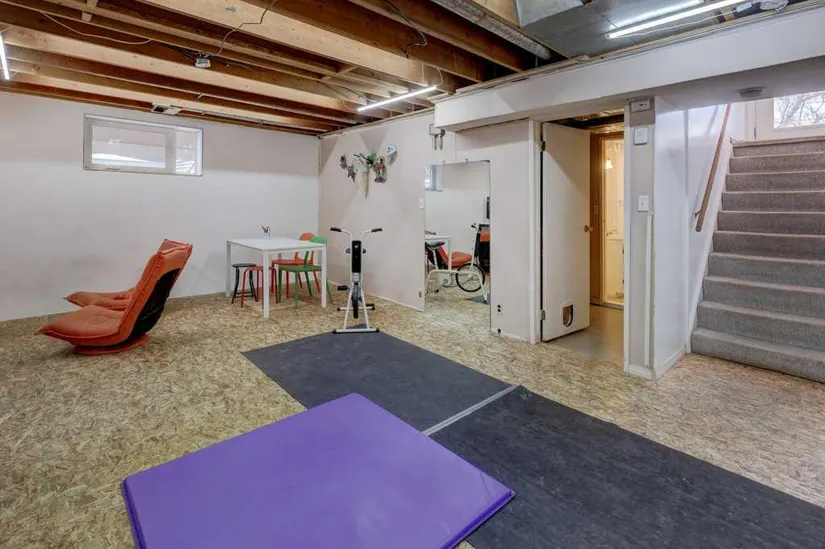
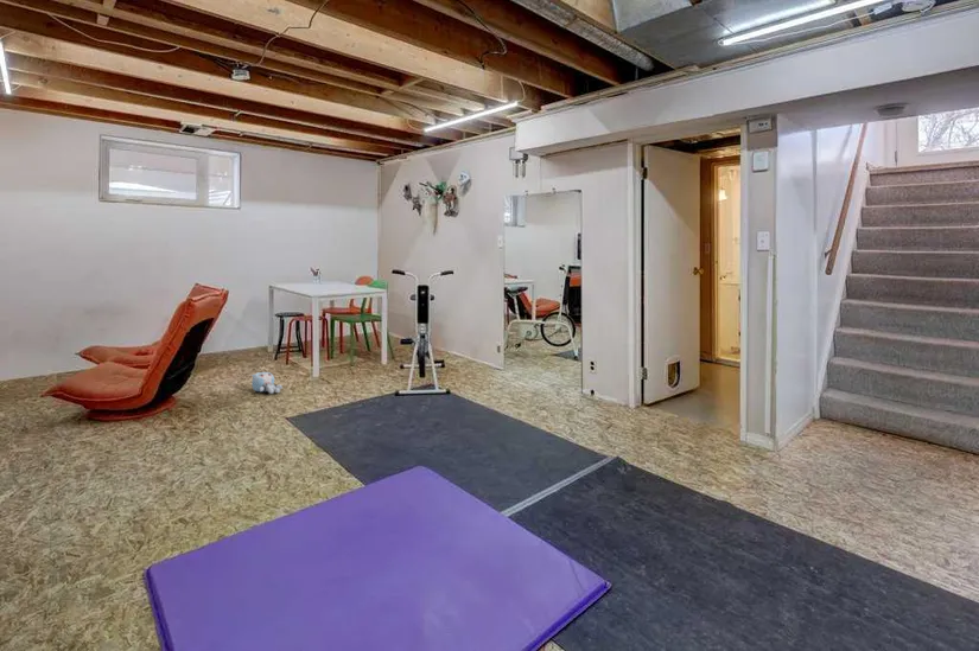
+ plush toy [250,371,284,395]
